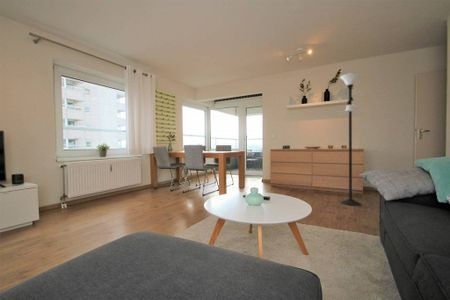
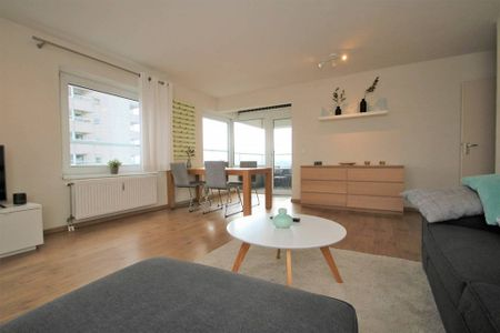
- floor lamp [339,72,362,207]
